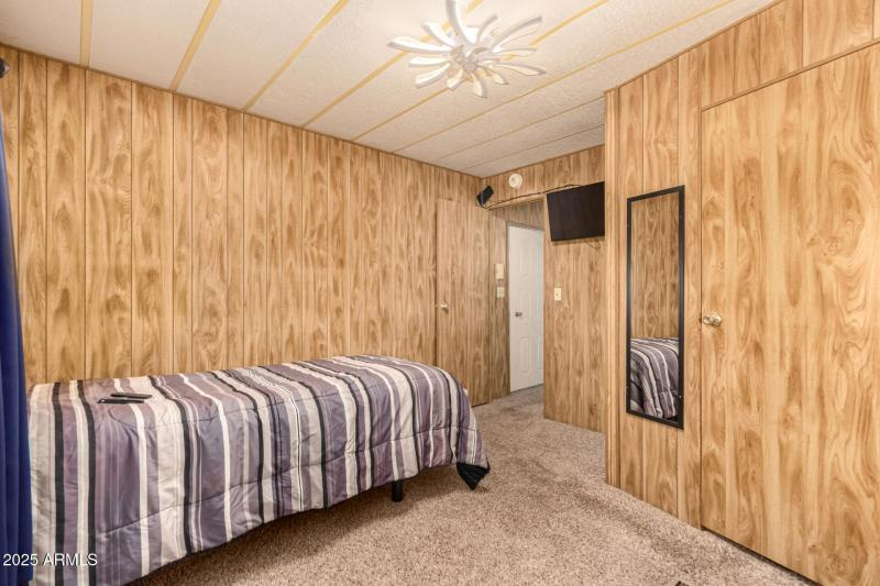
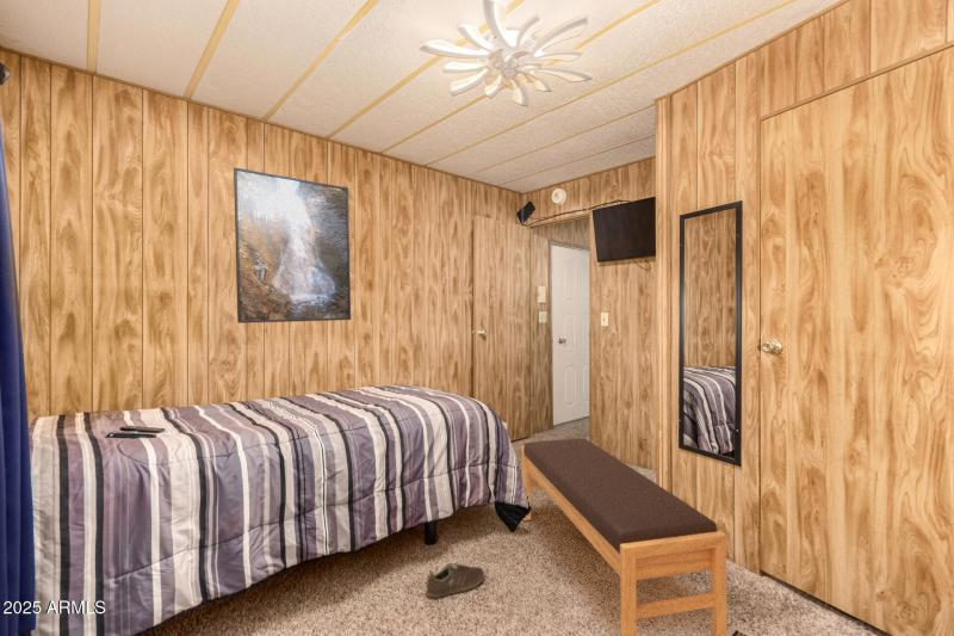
+ sneaker [426,562,485,599]
+ bench [521,437,729,636]
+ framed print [233,167,352,325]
